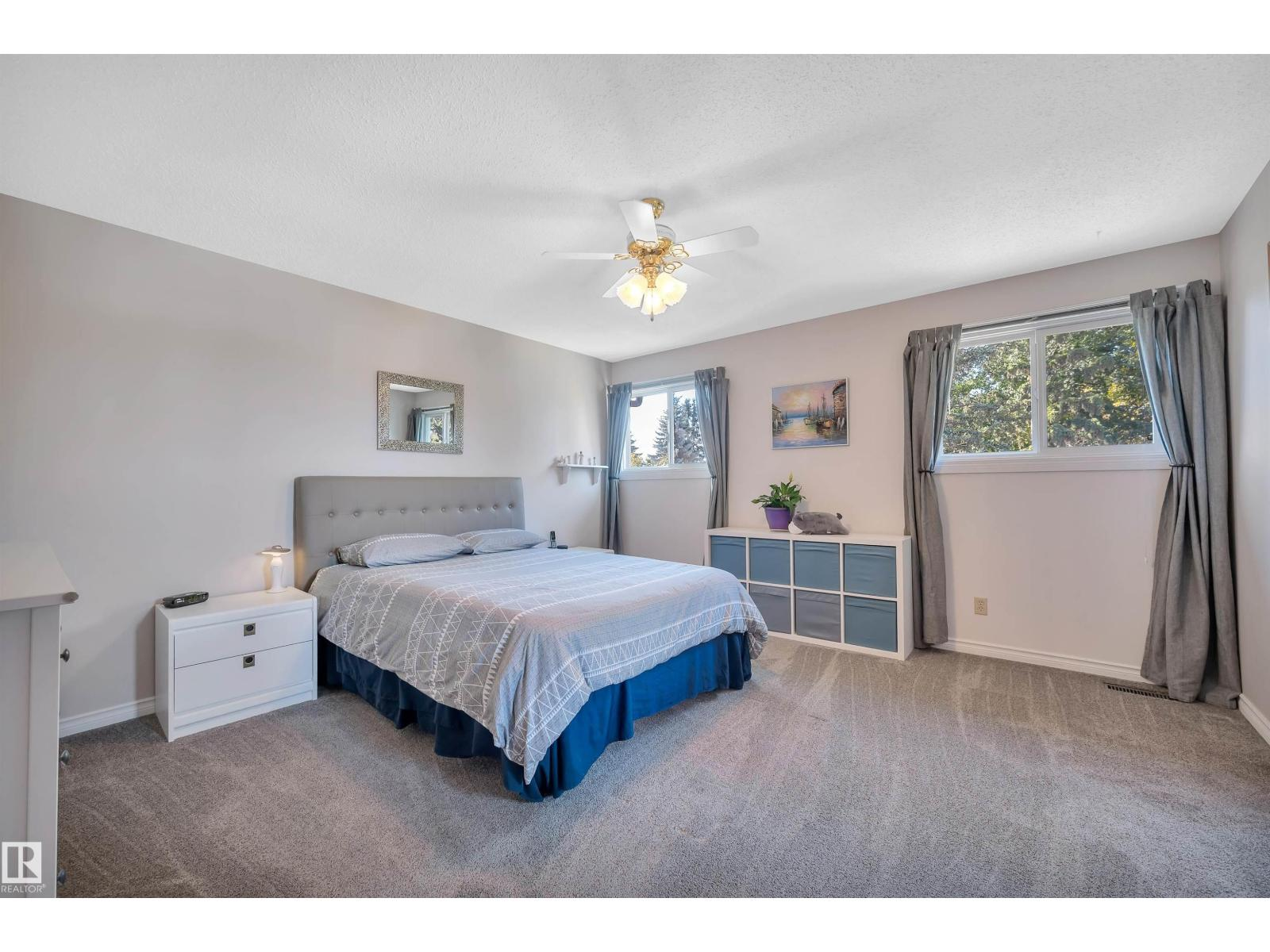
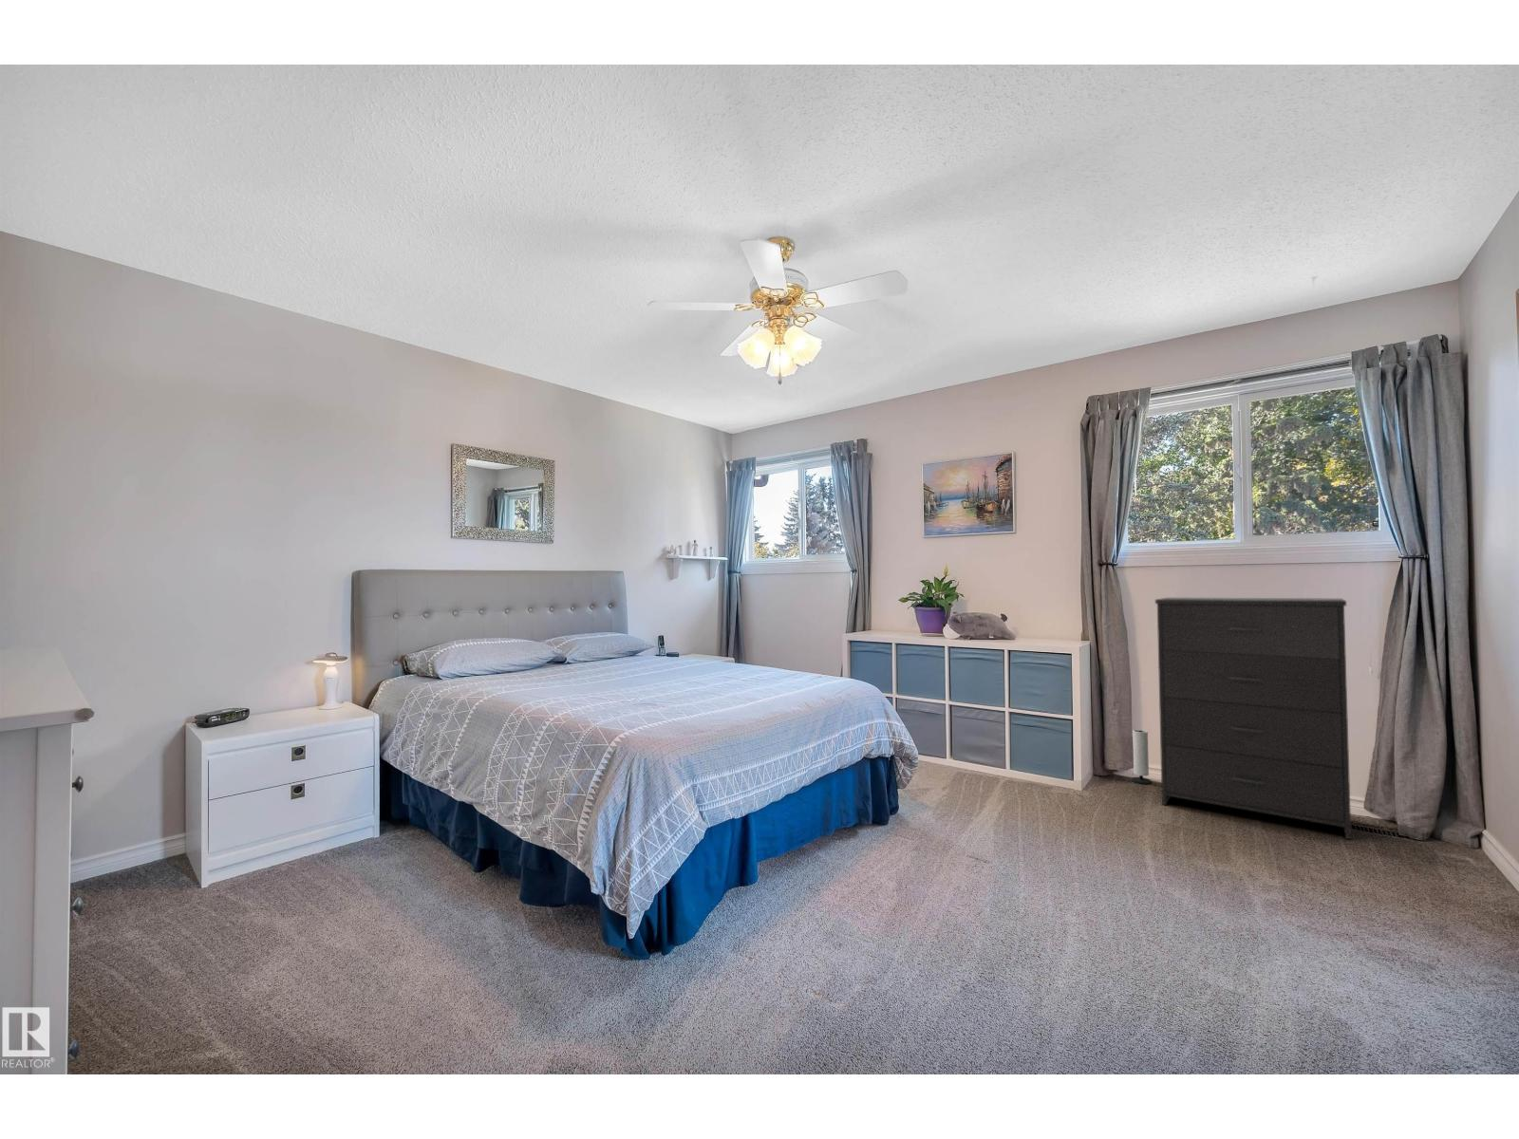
+ dresser [1154,597,1352,840]
+ speaker [1130,729,1153,785]
